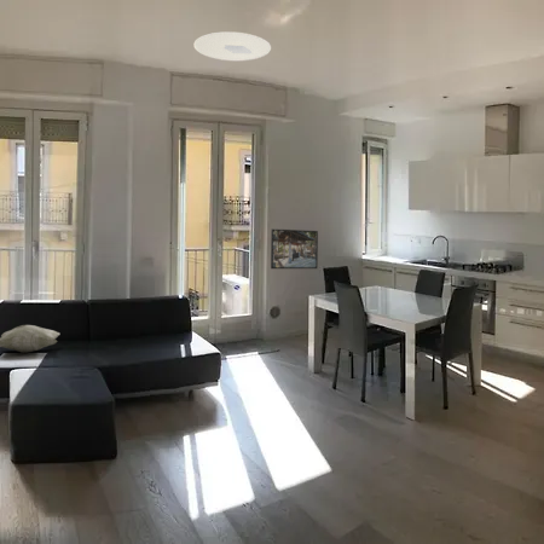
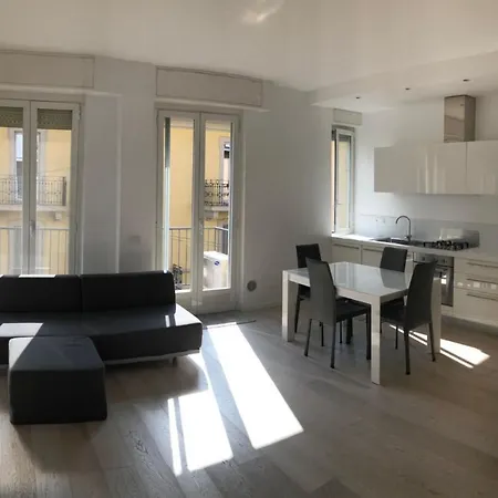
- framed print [270,227,319,270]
- ceiling light [192,30,272,62]
- decorative pillow [0,324,60,354]
